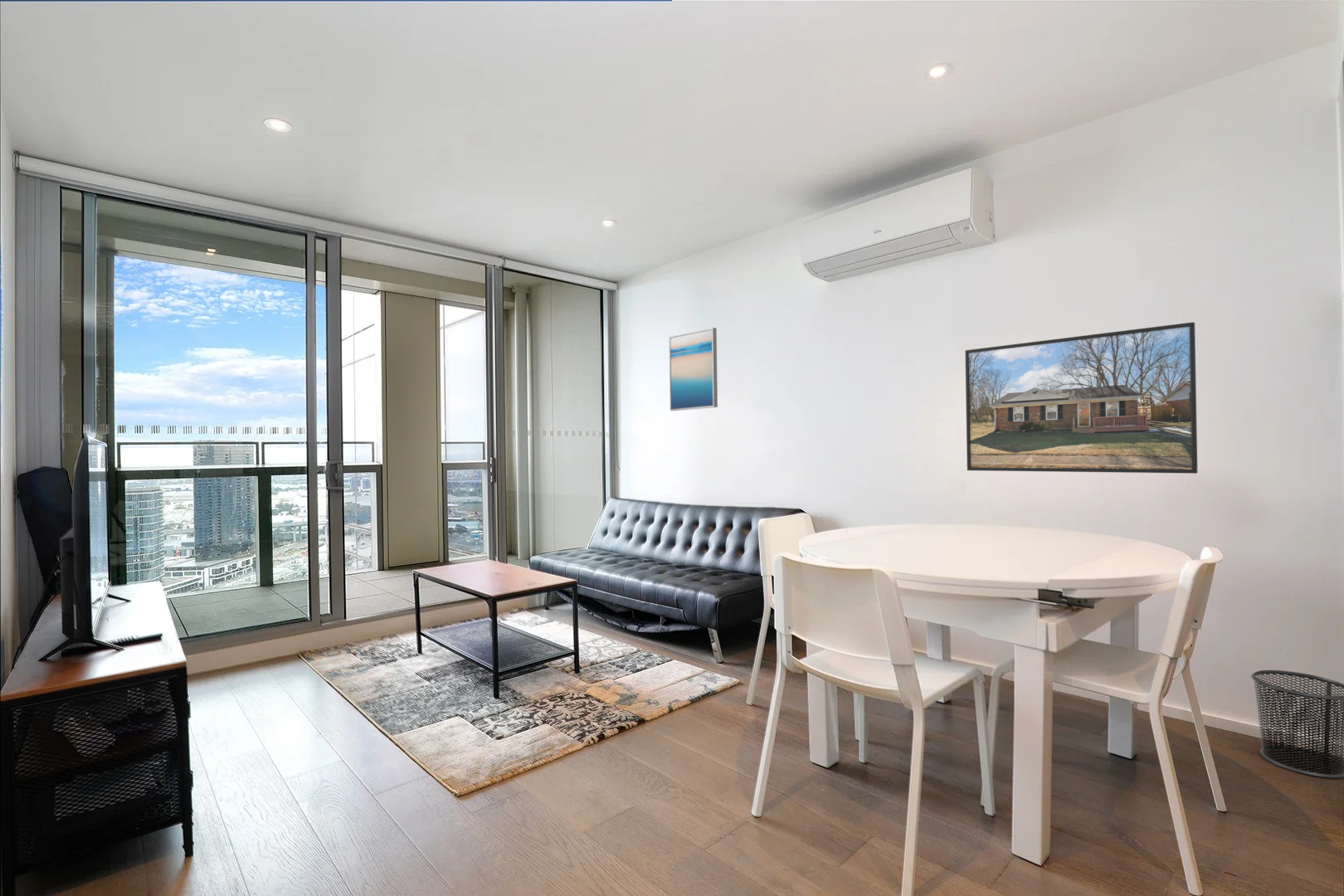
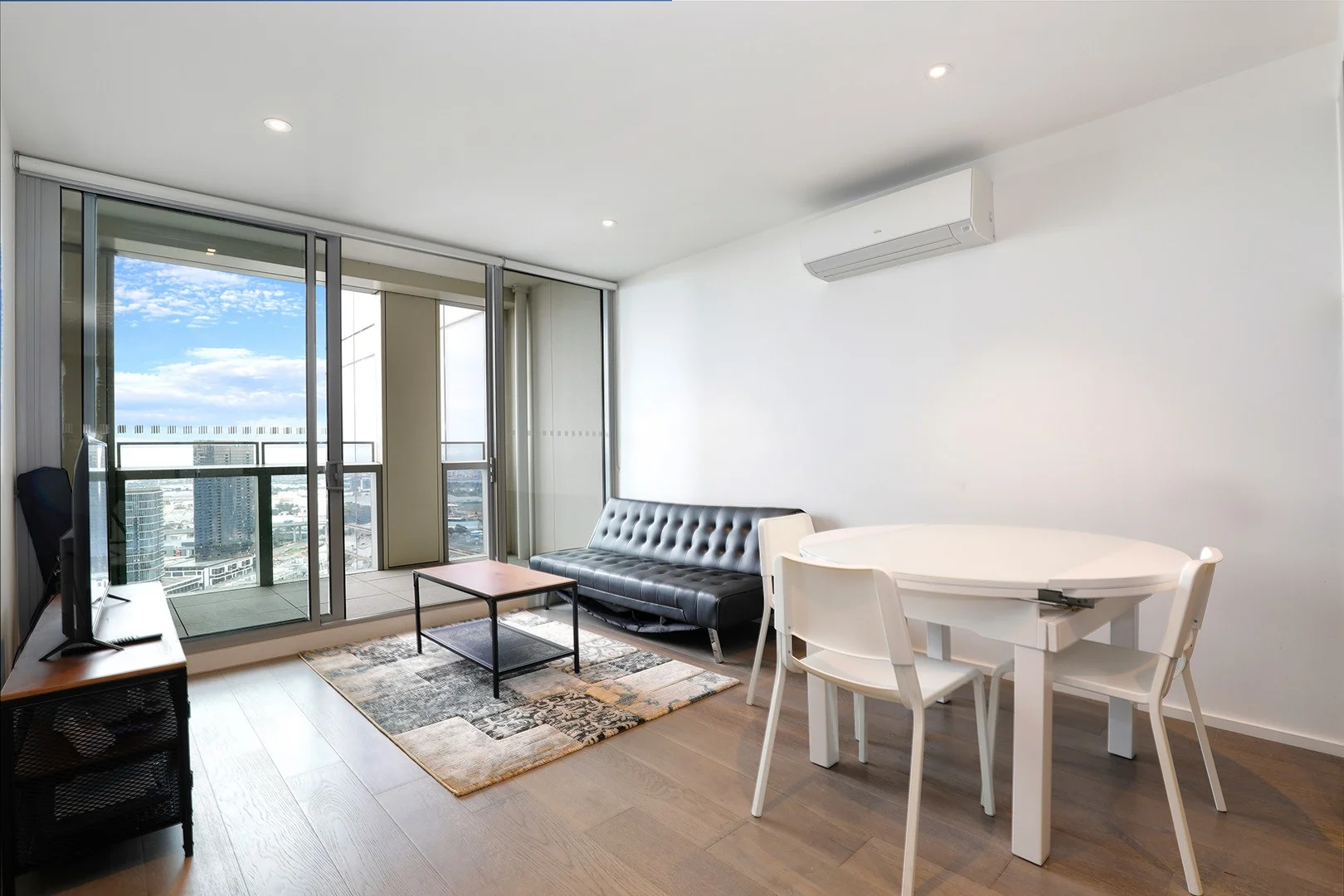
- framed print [964,321,1199,475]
- wall art [669,327,718,411]
- waste bin [1250,670,1344,779]
